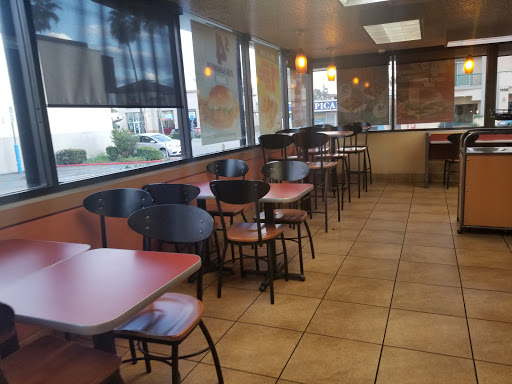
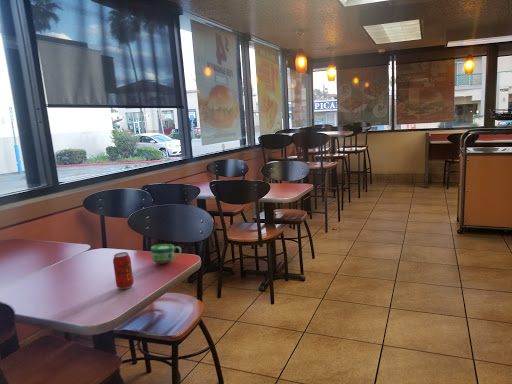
+ soda can [112,251,135,290]
+ cup [150,243,182,265]
